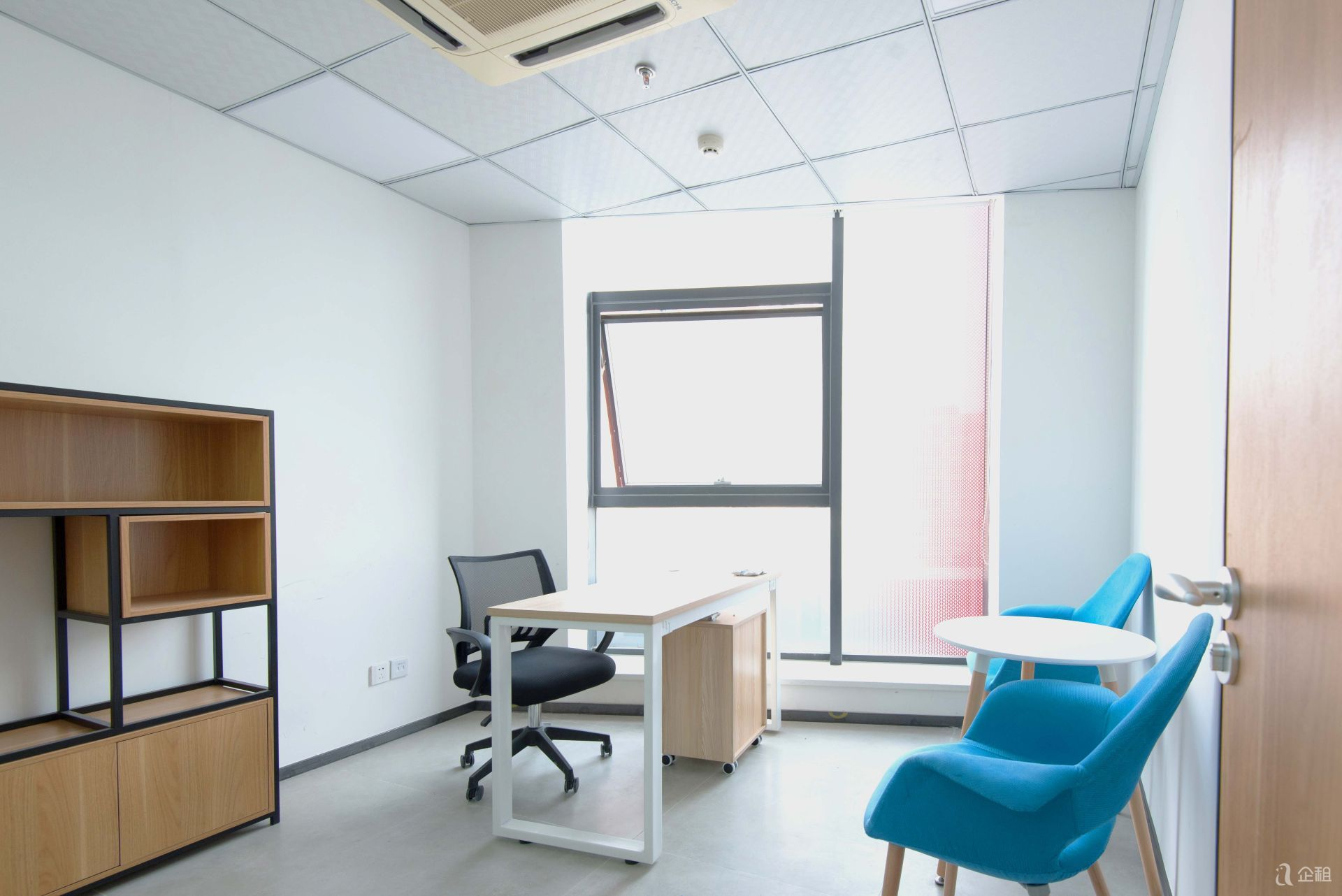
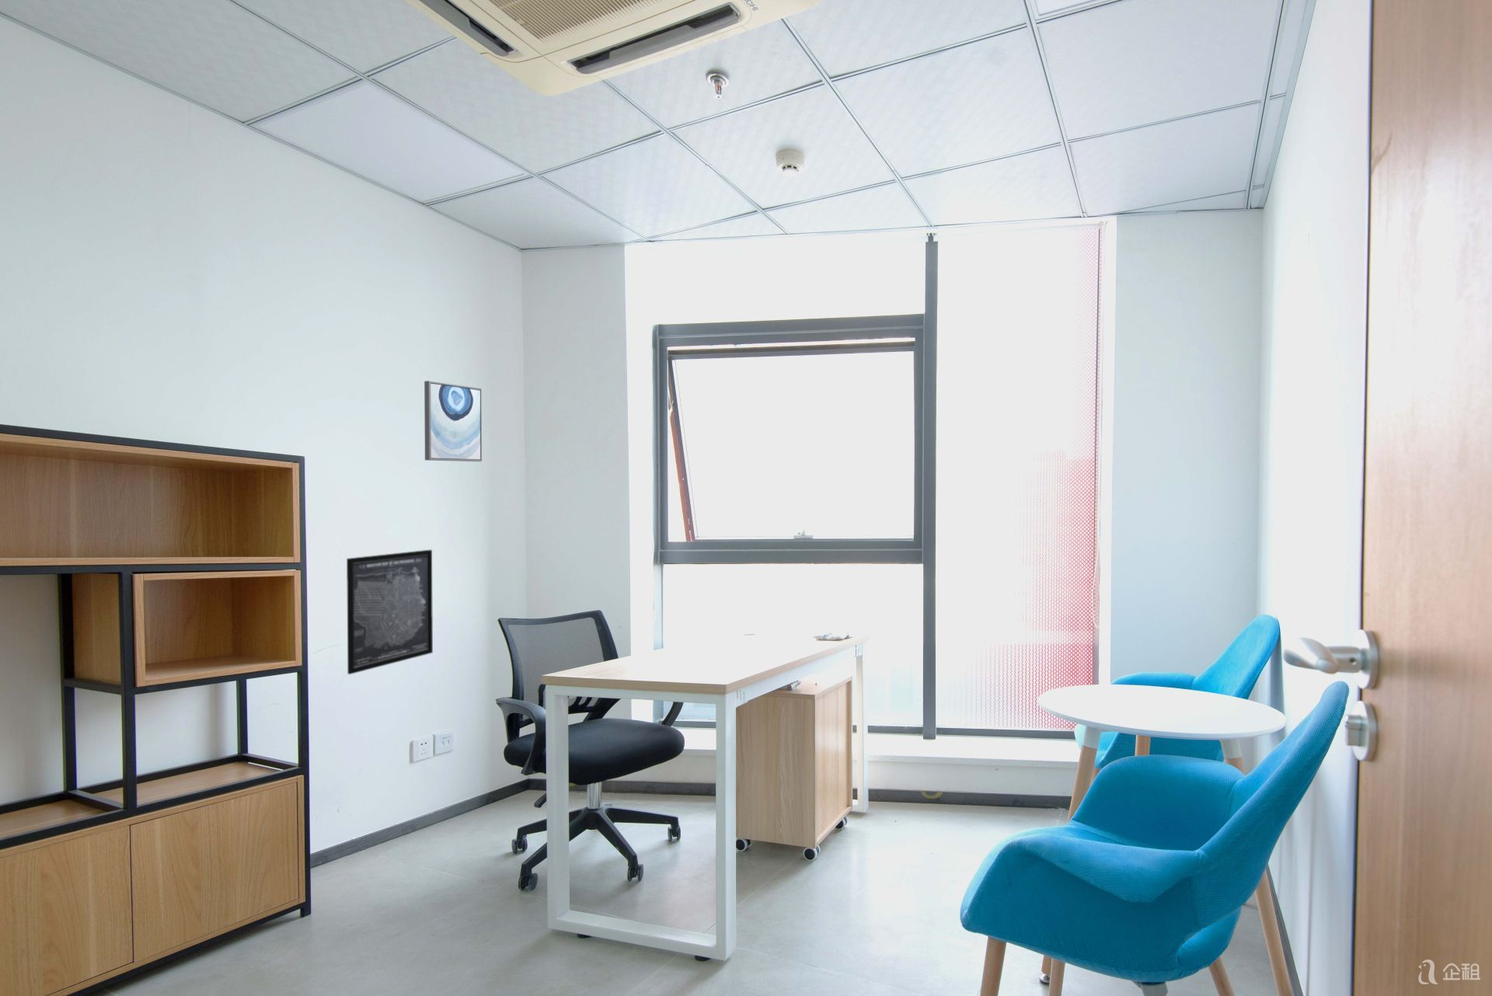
+ wall art [424,380,483,462]
+ wall art [346,549,434,675]
